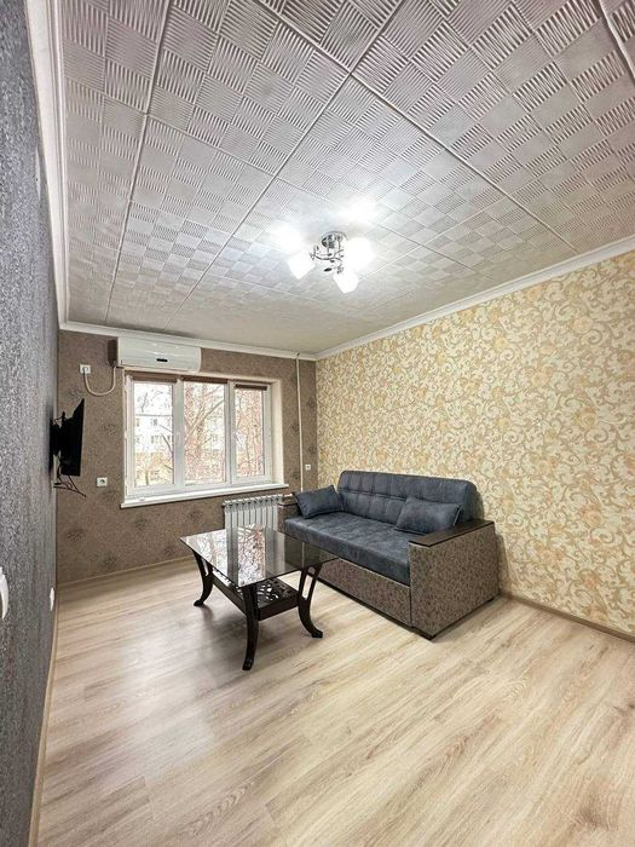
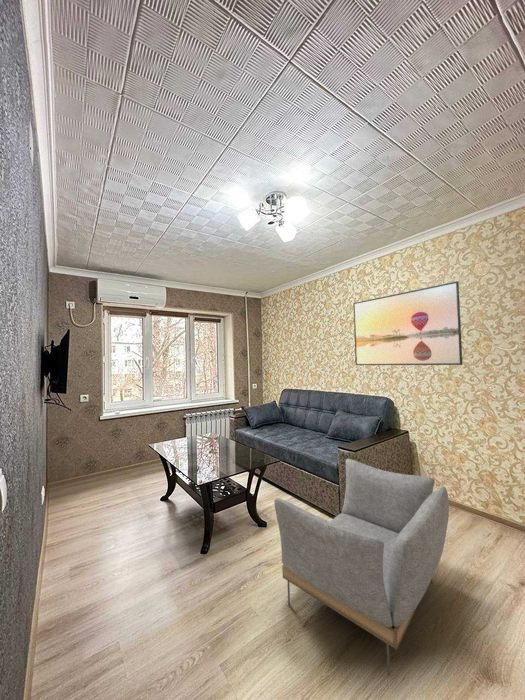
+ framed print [352,280,463,366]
+ armchair [273,458,450,677]
